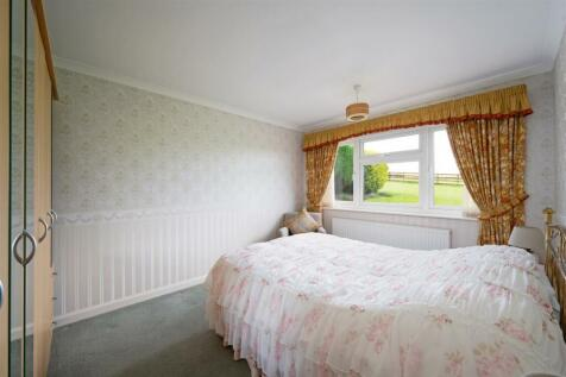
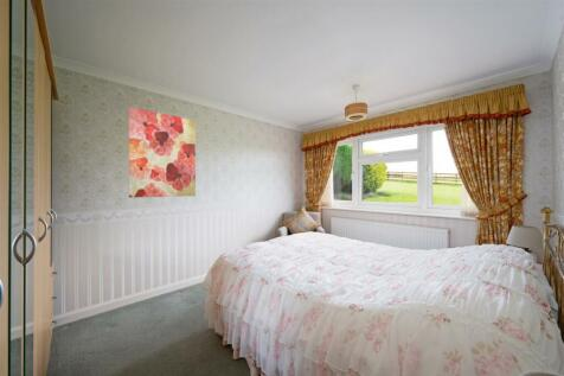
+ wall art [128,106,197,198]
